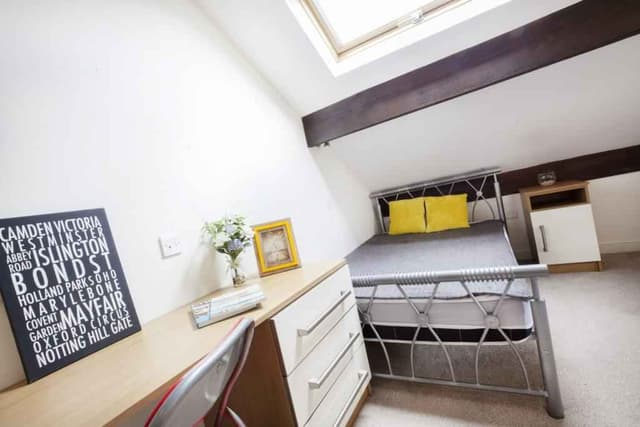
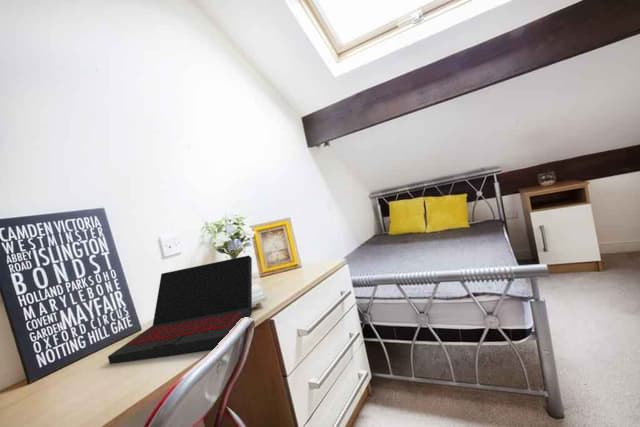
+ laptop [107,255,253,365]
